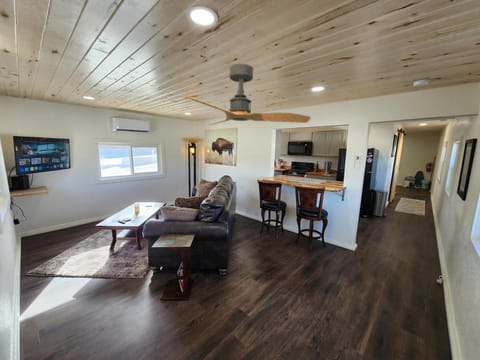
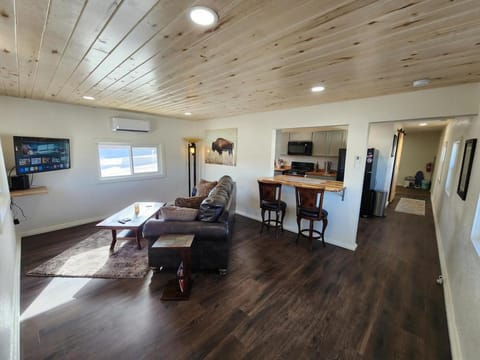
- ceiling fan [185,63,312,127]
